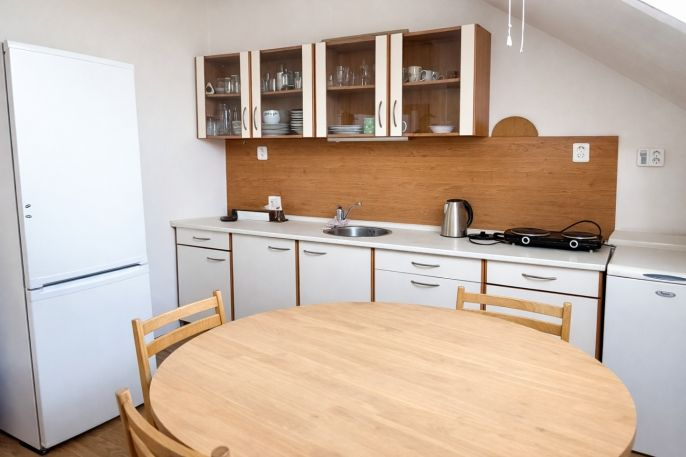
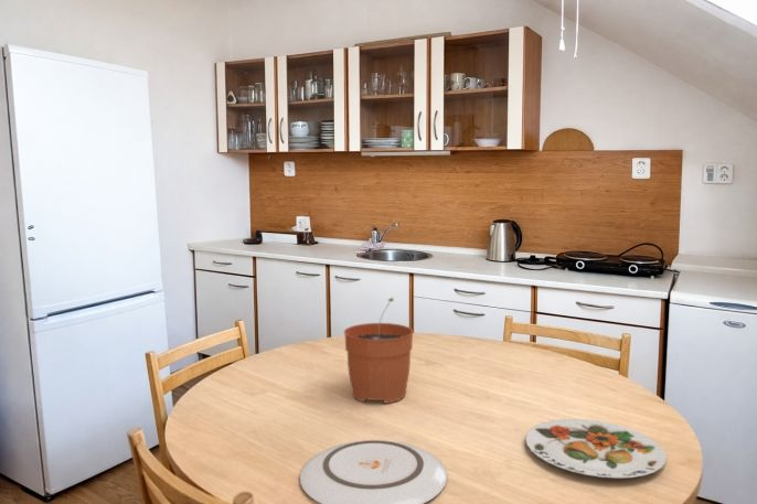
+ plant pot [343,297,415,405]
+ plate [524,418,668,479]
+ plate [299,439,448,504]
